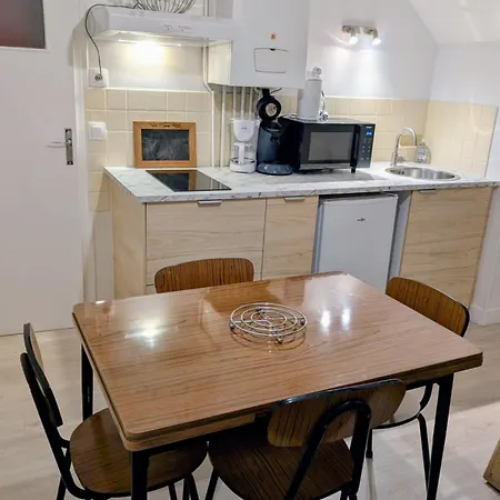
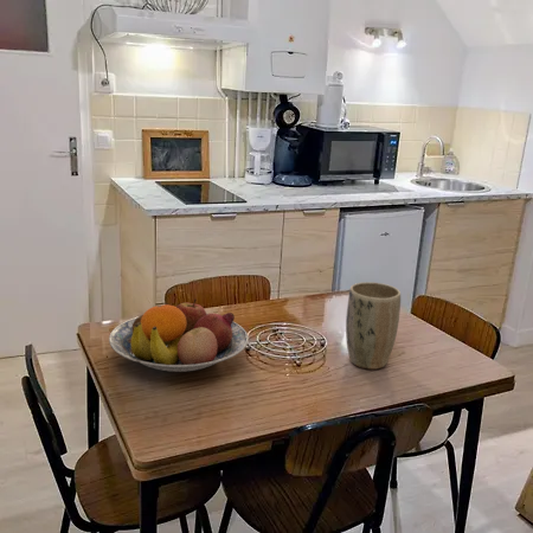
+ plant pot [345,281,402,371]
+ fruit bowl [108,297,250,373]
